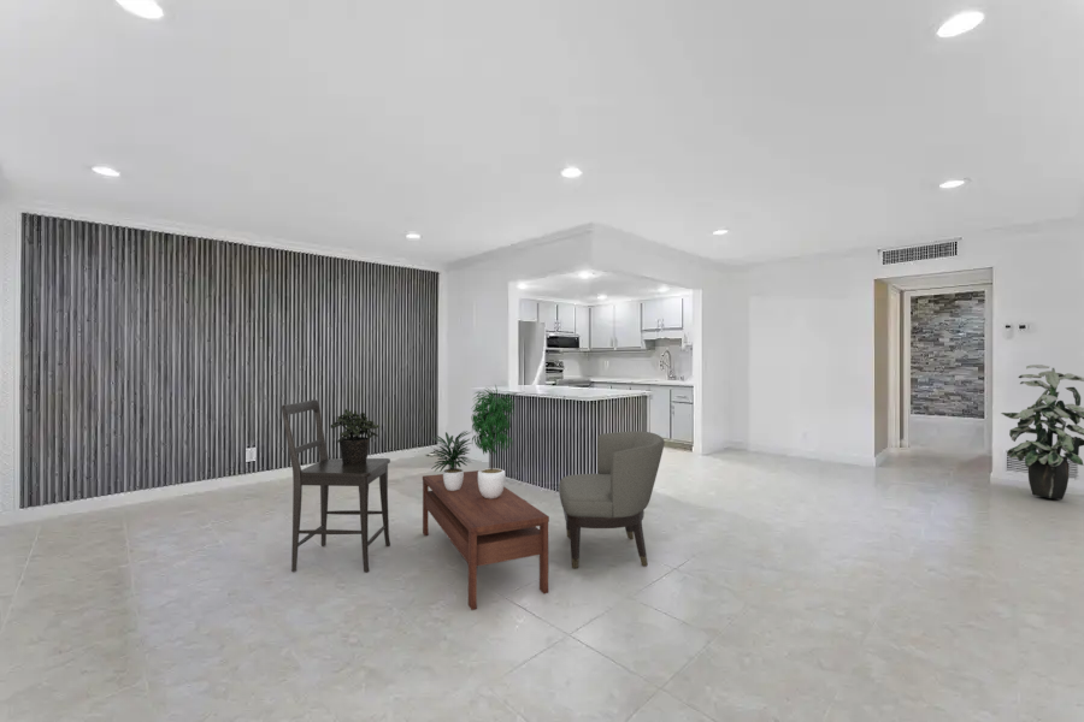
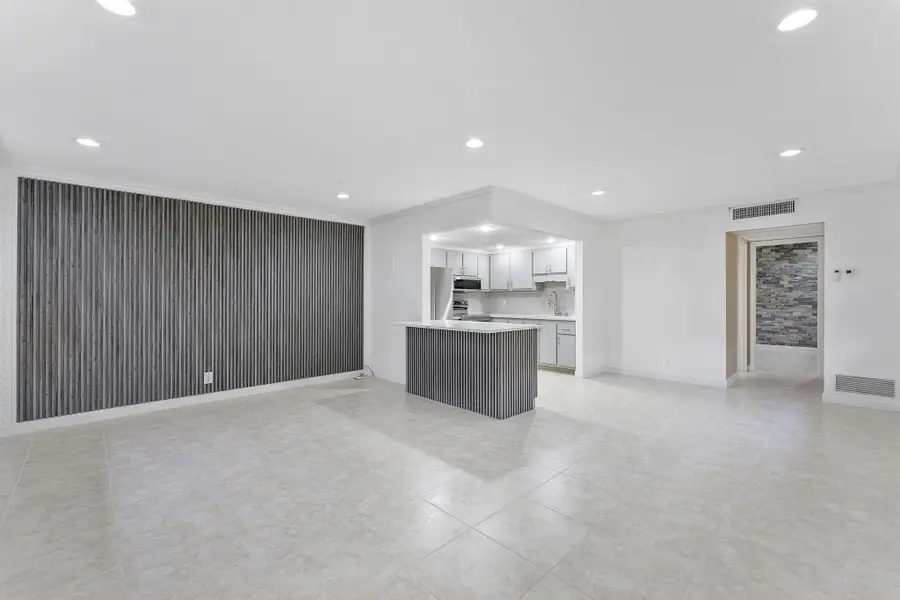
- chair [558,430,666,569]
- coffee table [422,469,550,611]
- potted plant [430,384,518,498]
- potted plant [329,408,381,464]
- indoor plant [1000,363,1084,501]
- chair [281,398,391,573]
